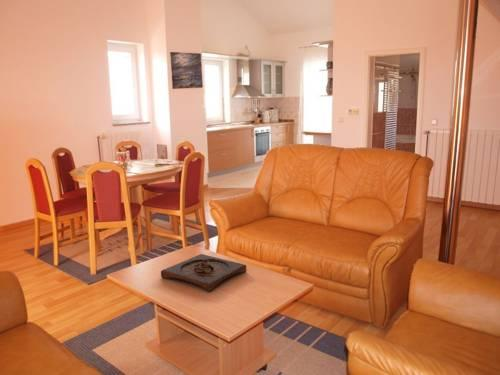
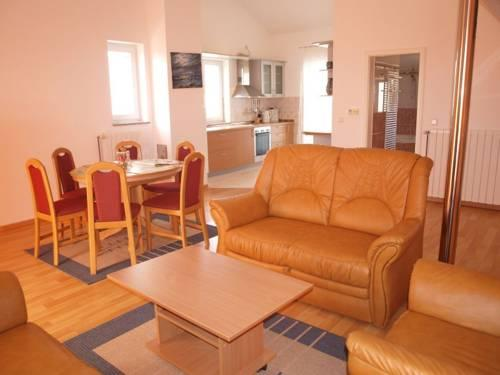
- wooden tray [160,253,247,293]
